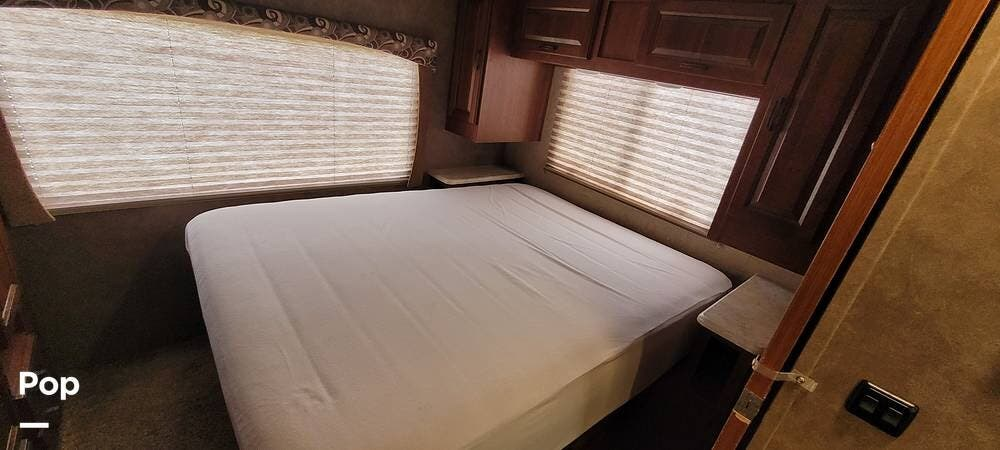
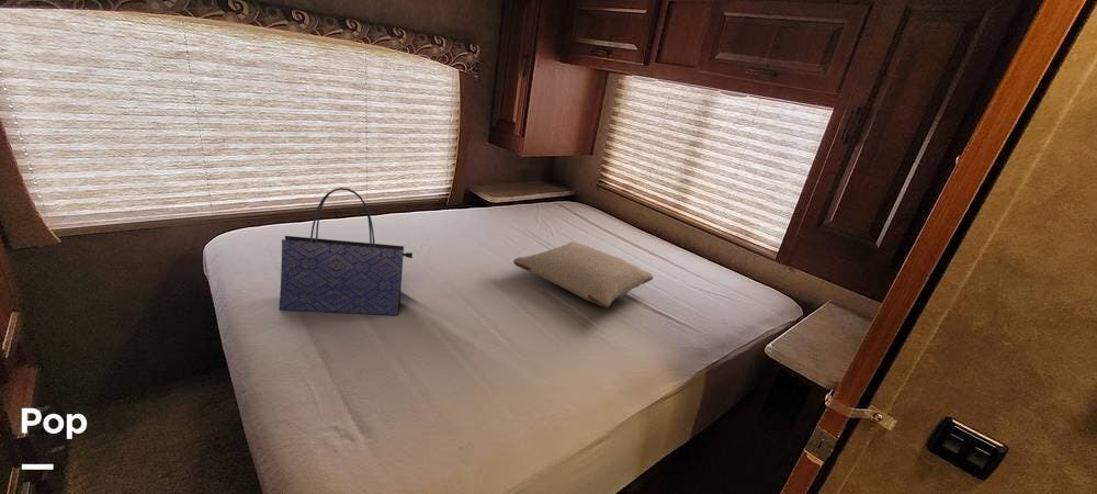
+ pillow [512,240,654,308]
+ tote bag [278,187,414,316]
